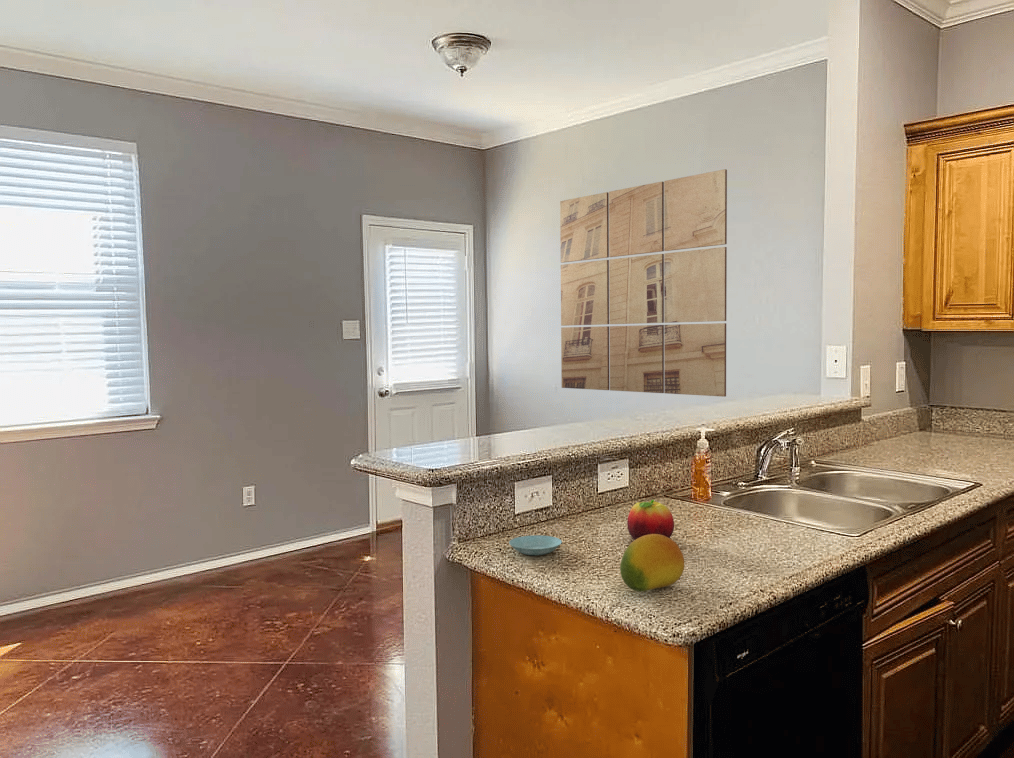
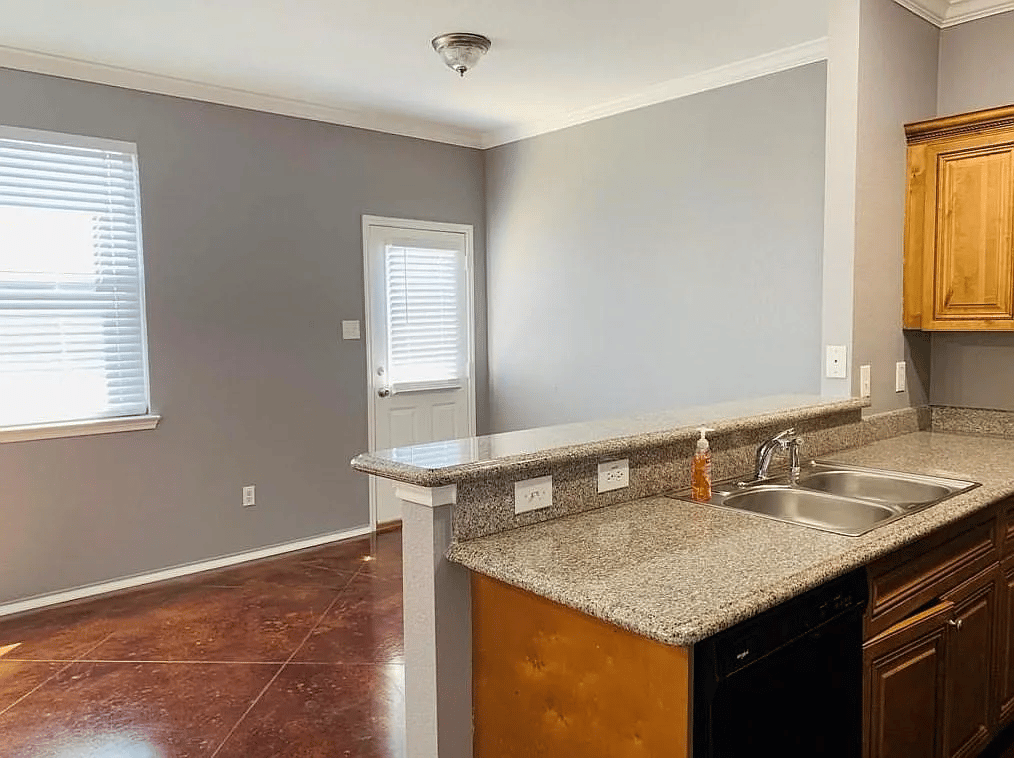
- wall art [559,168,728,398]
- fruit [619,534,685,593]
- saucer [508,534,563,556]
- fruit [626,499,675,540]
